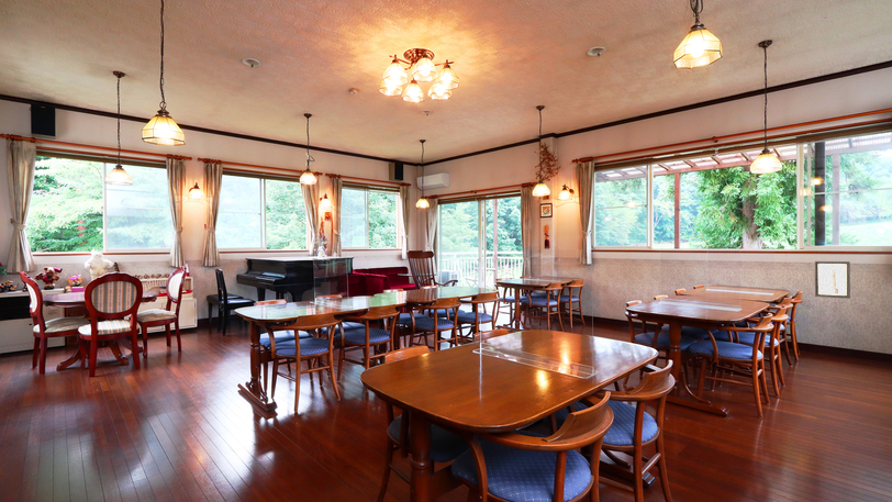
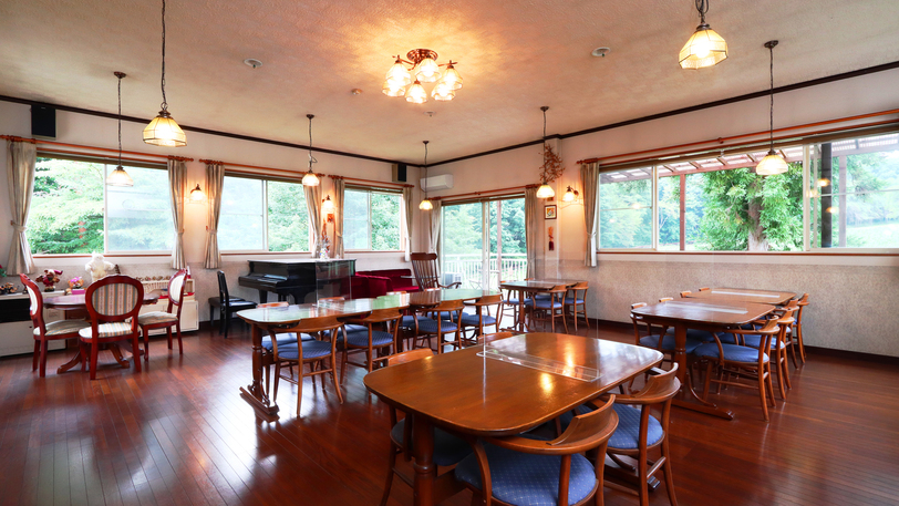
- wall art [814,260,851,300]
